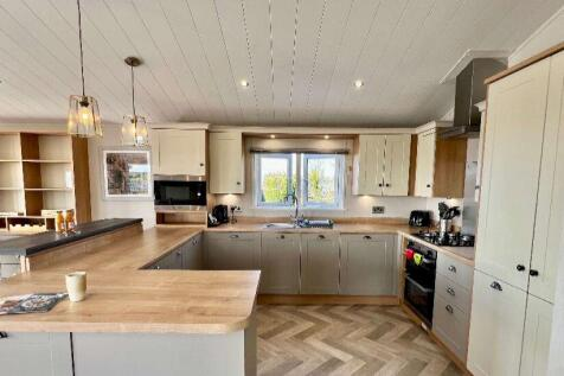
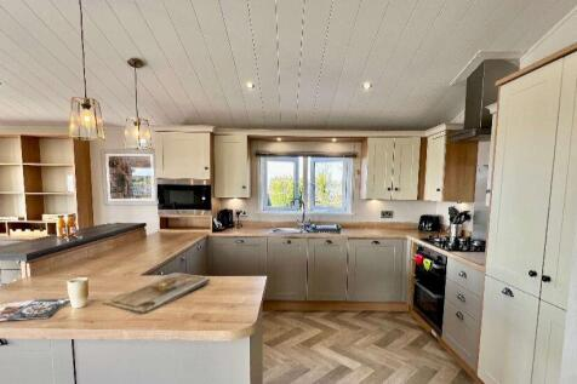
+ cutting board [102,271,211,315]
